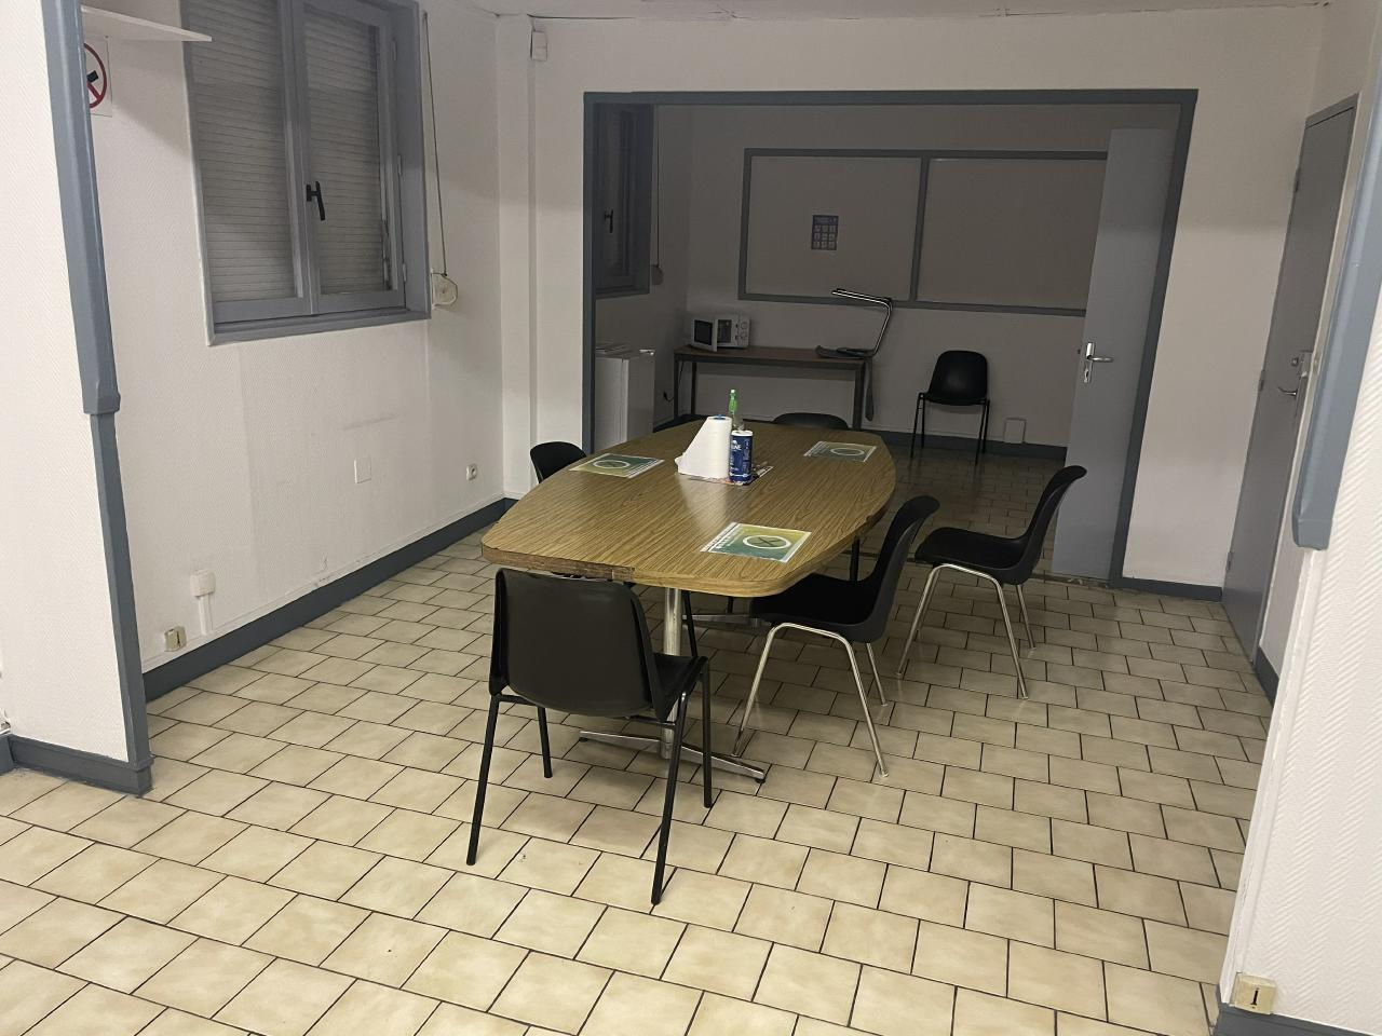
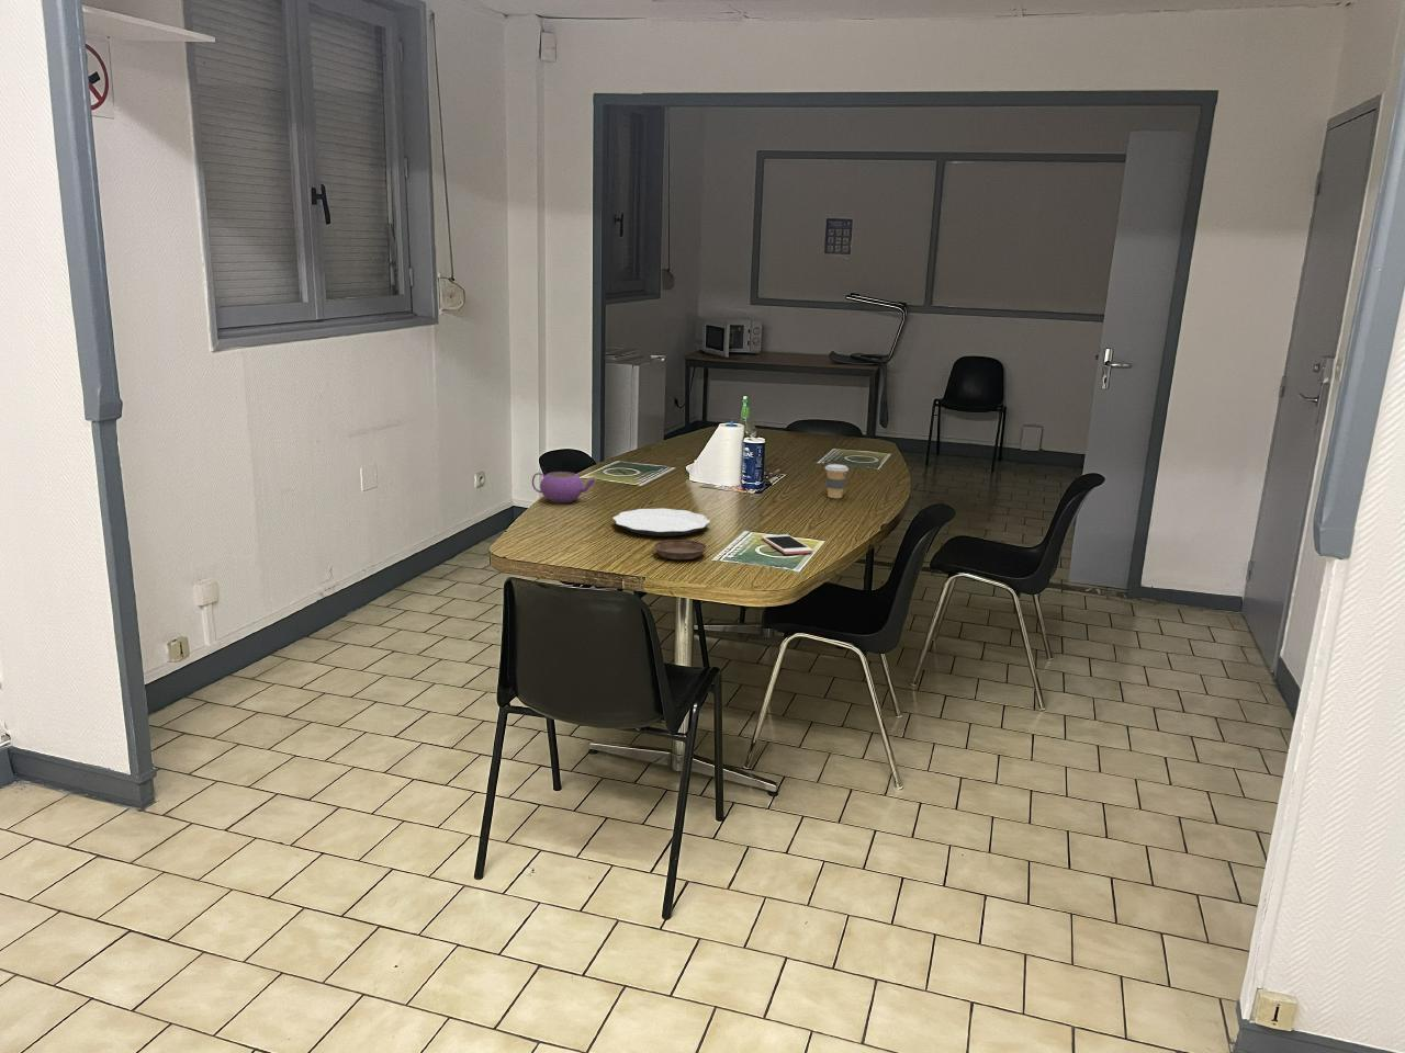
+ plate [612,508,711,538]
+ cell phone [761,533,814,555]
+ coffee cup [824,462,850,499]
+ teapot [531,470,597,503]
+ saucer [653,539,708,561]
